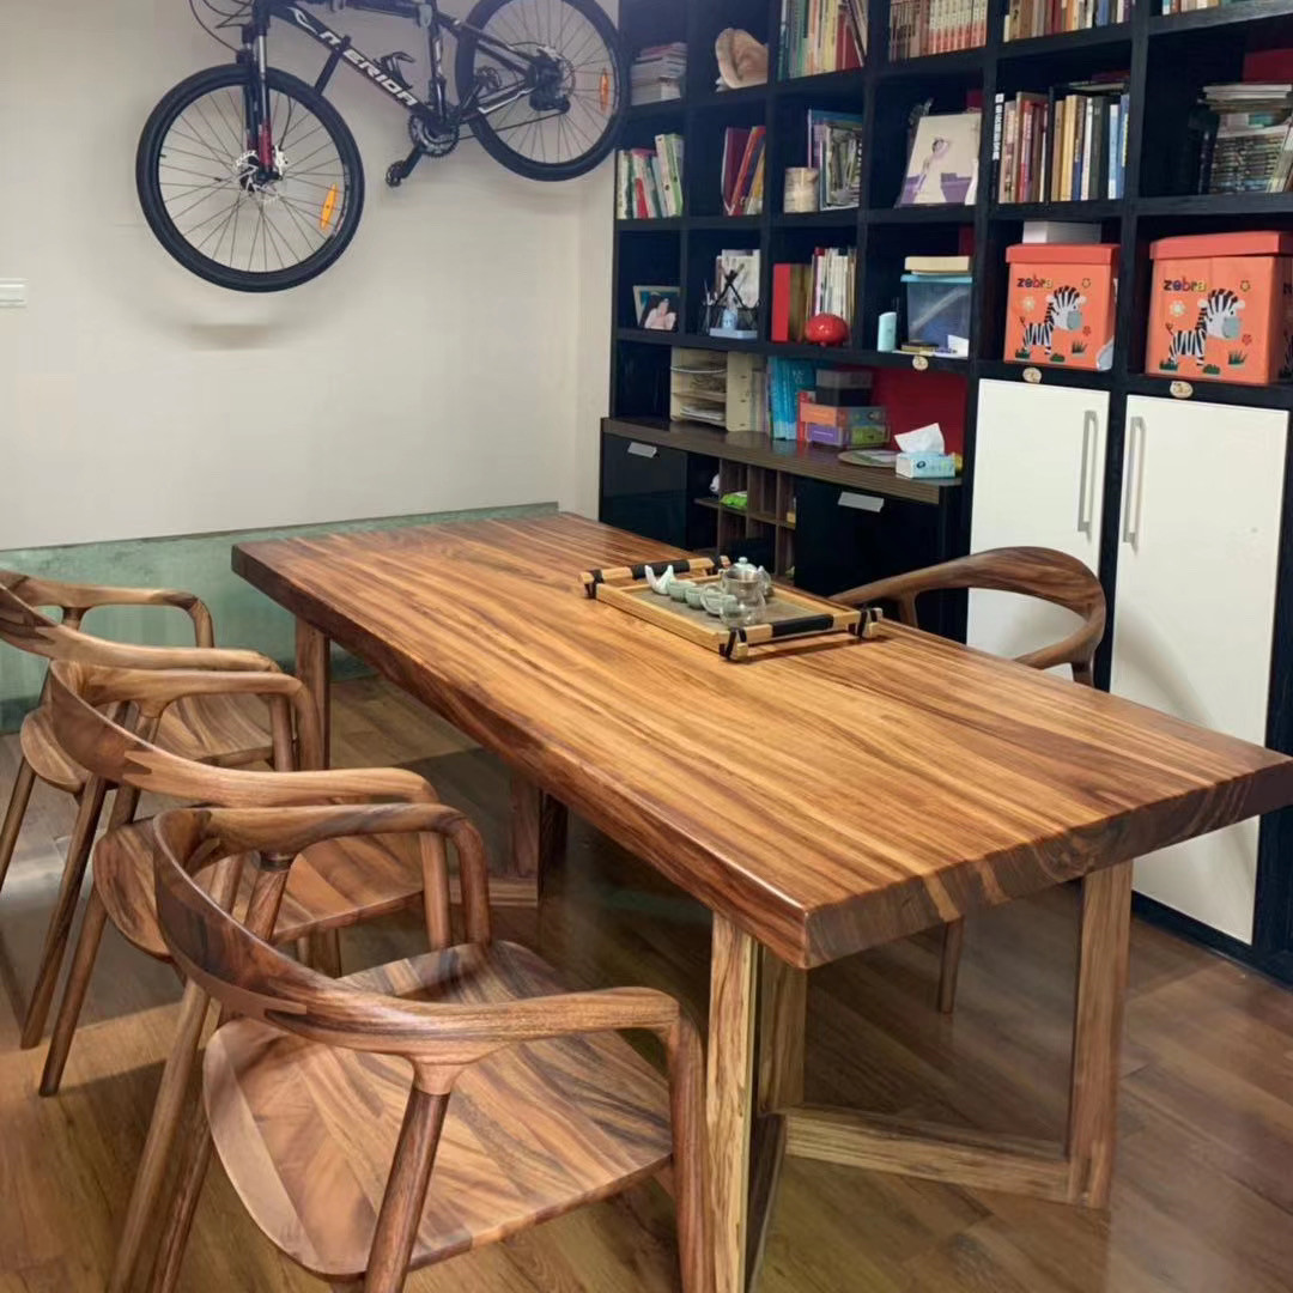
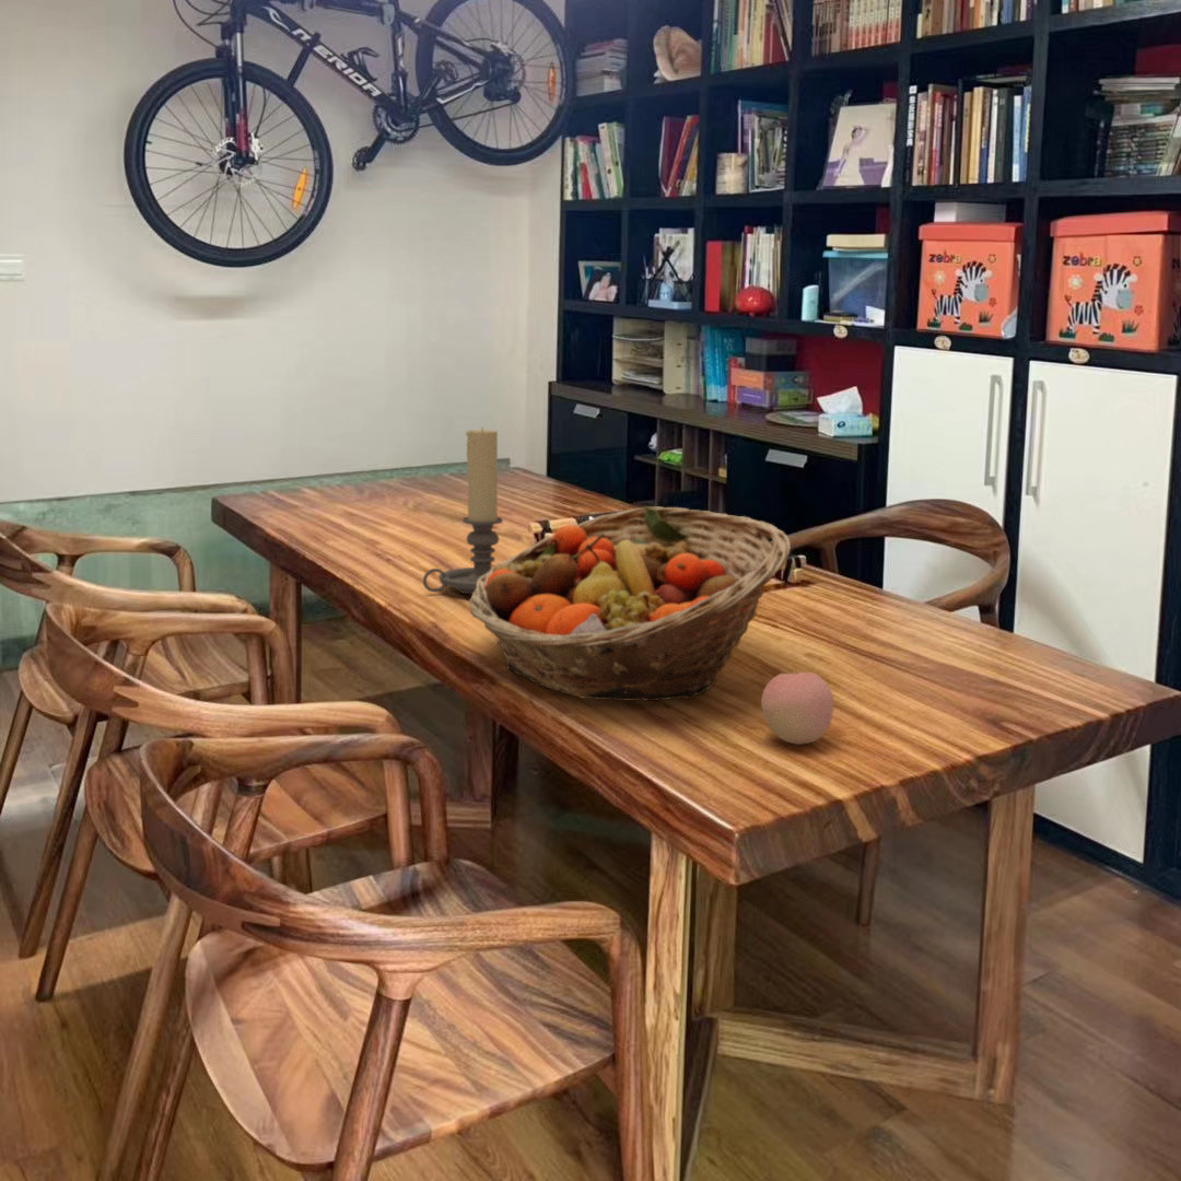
+ candle holder [422,425,504,595]
+ apple [760,659,834,746]
+ fruit basket [468,505,792,702]
